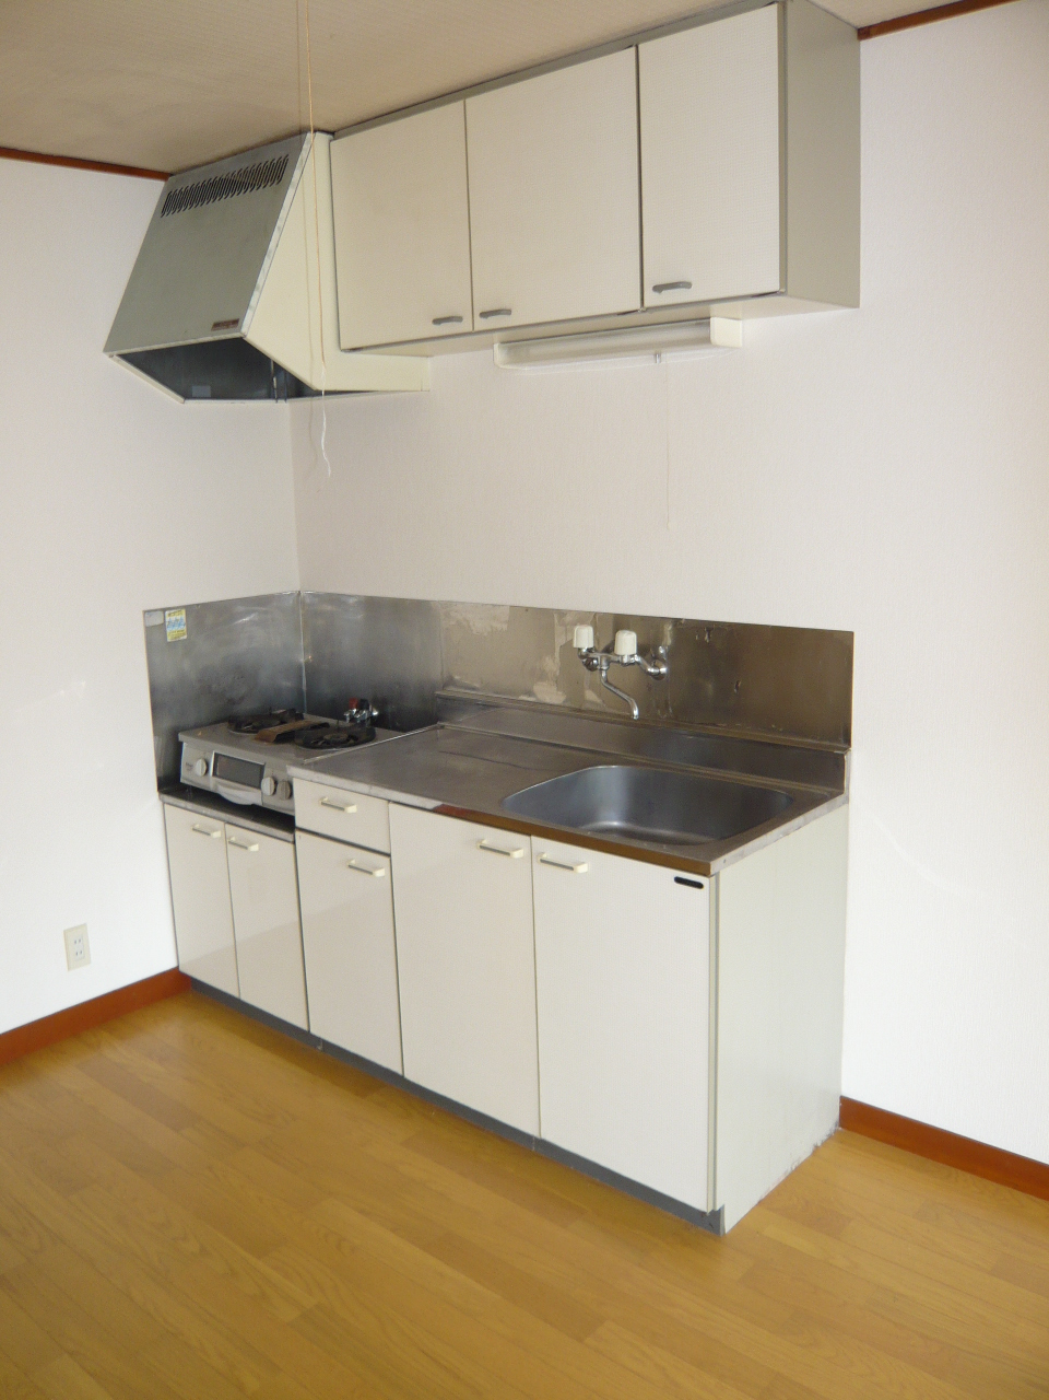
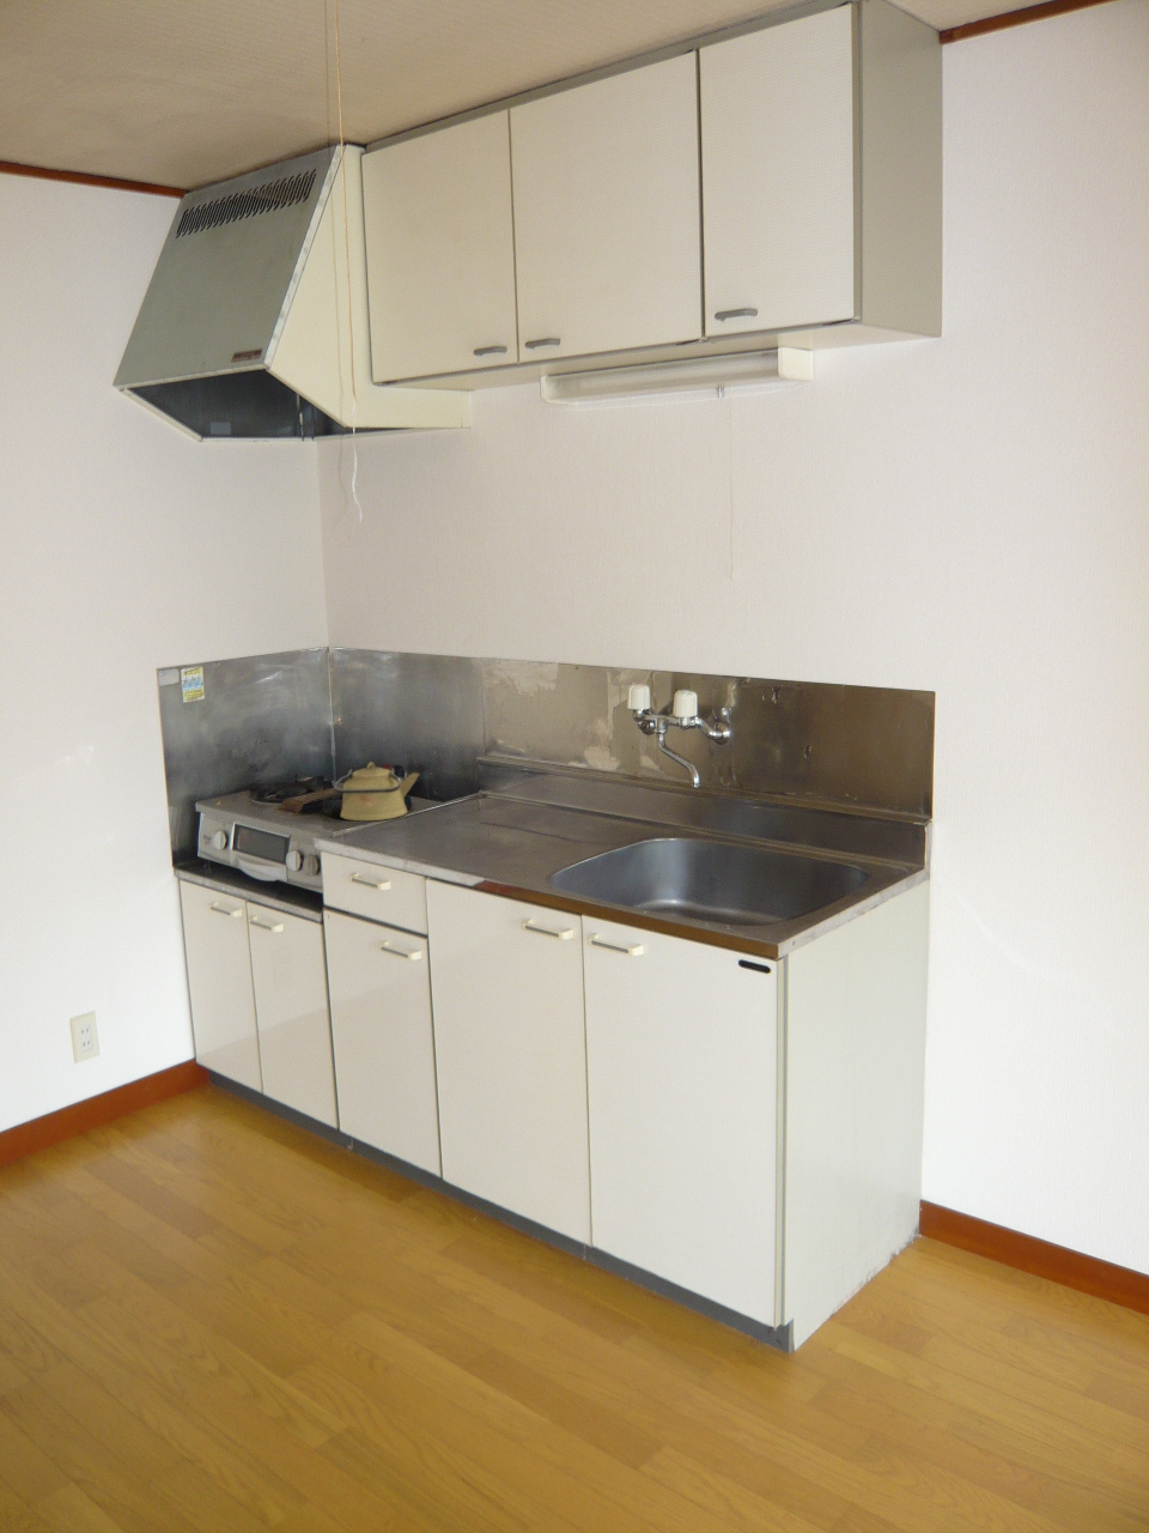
+ kettle [334,760,420,822]
